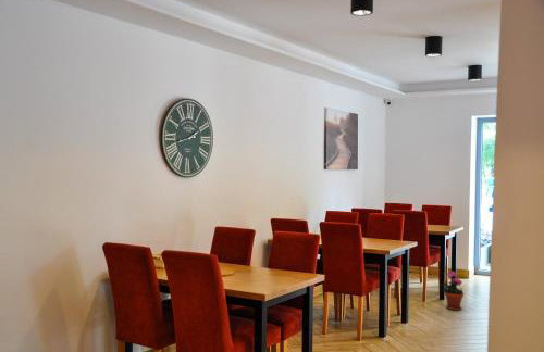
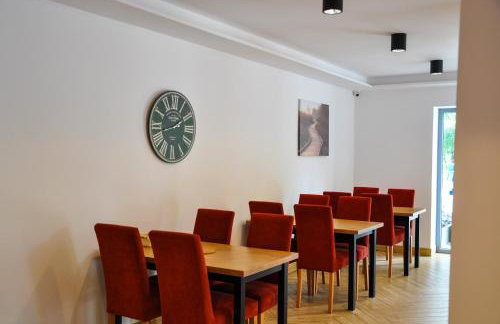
- potted plant [441,271,465,312]
